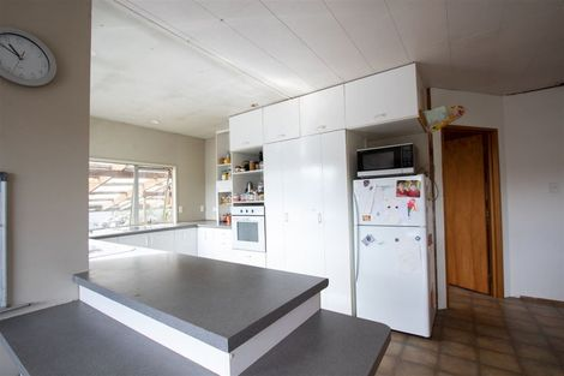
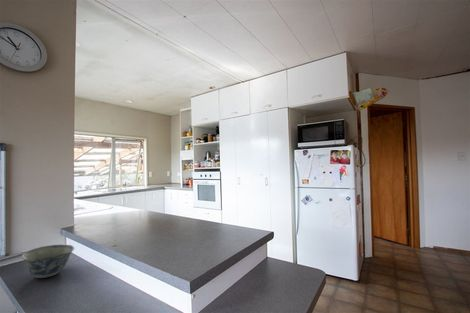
+ bowl [20,243,75,279]
